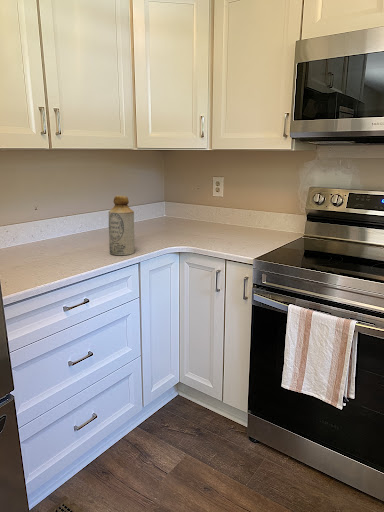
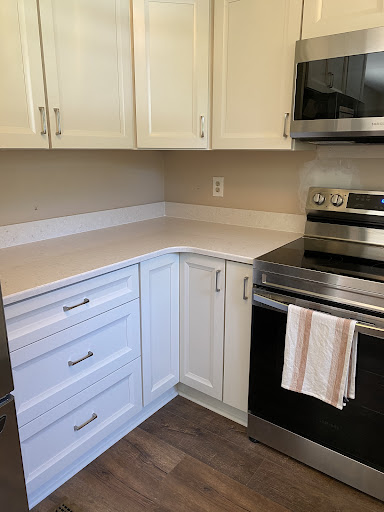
- bottle [108,195,136,256]
